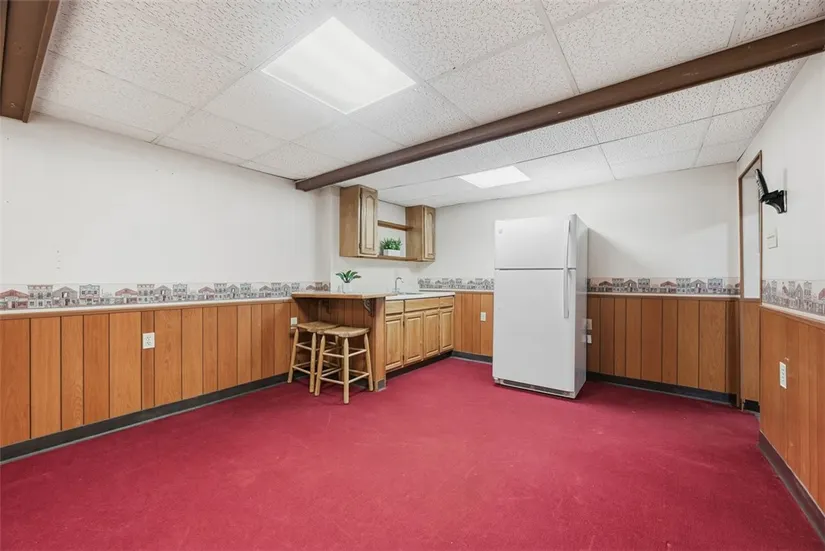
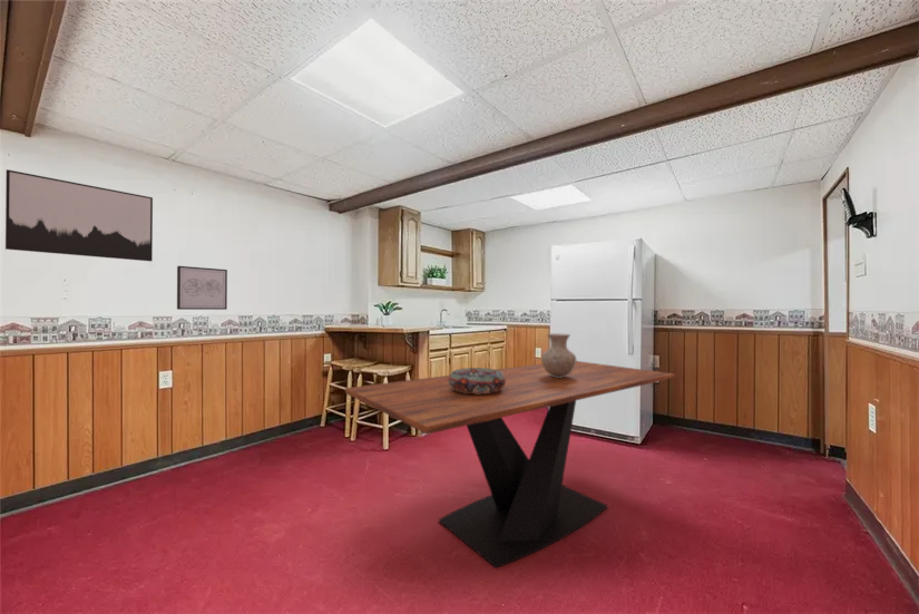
+ wall art [4,168,154,262]
+ vase [540,332,577,378]
+ wall art [176,265,228,311]
+ decorative bowl [448,367,506,394]
+ dining table [344,360,676,568]
